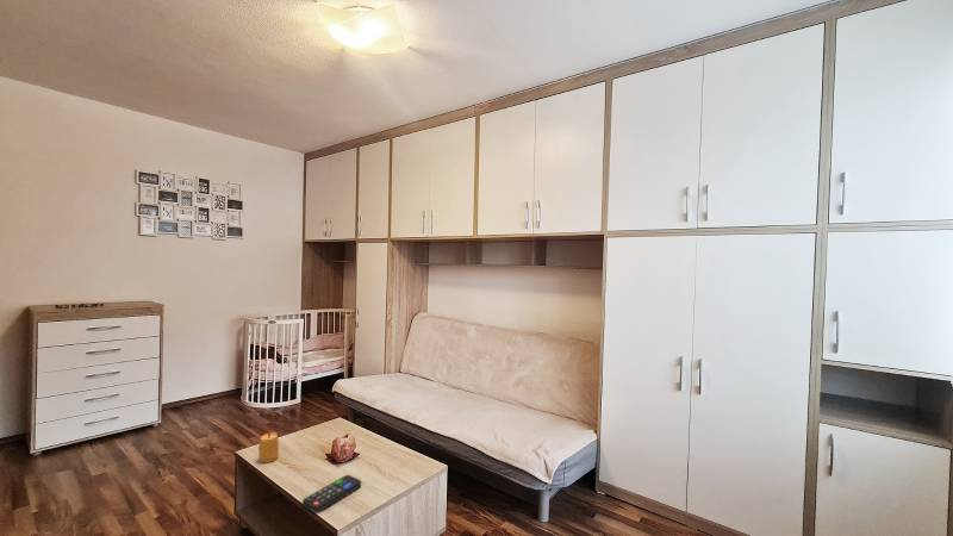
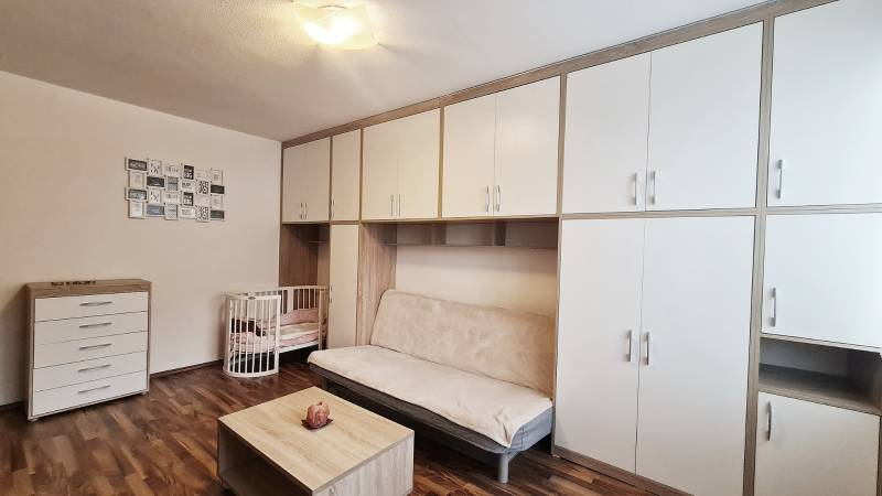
- remote control [301,474,362,515]
- candle [257,429,280,463]
